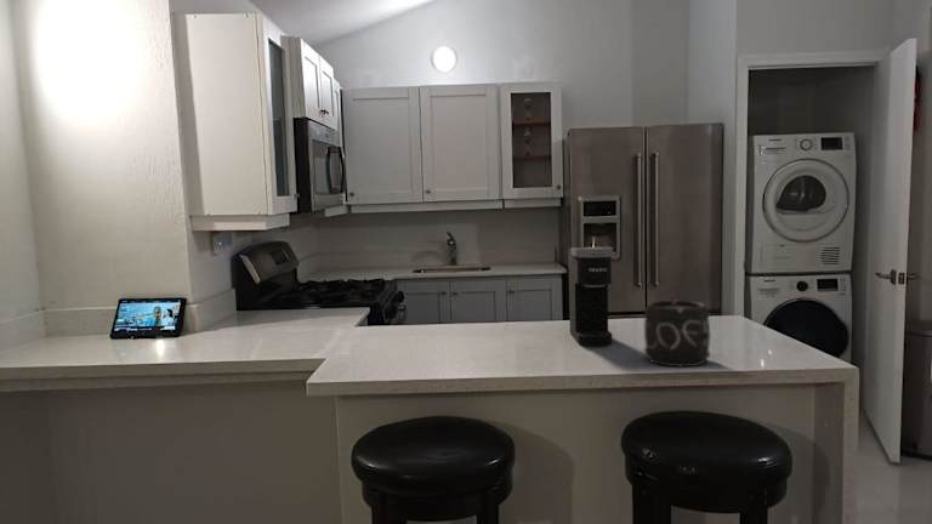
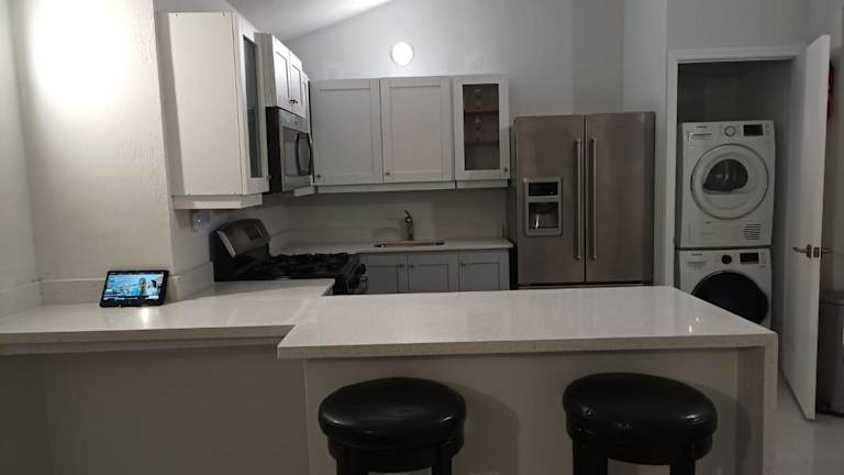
- coffee maker [567,245,614,347]
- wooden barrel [642,300,711,369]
